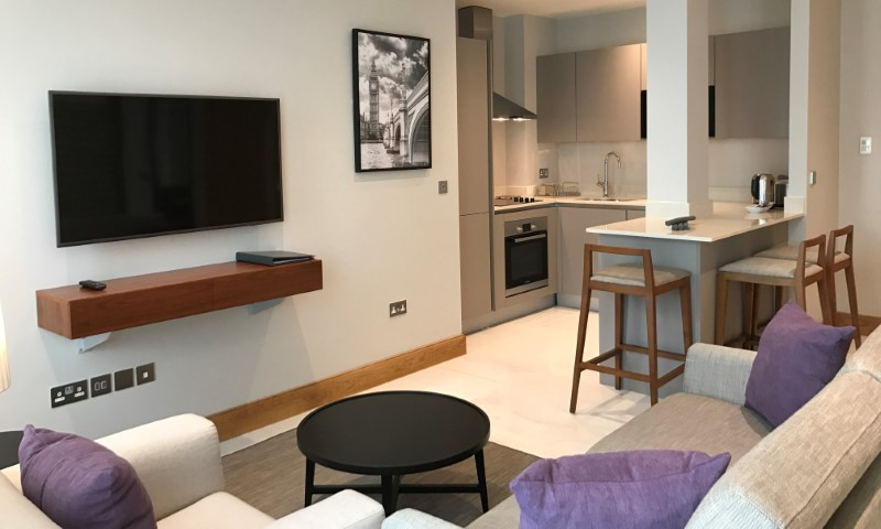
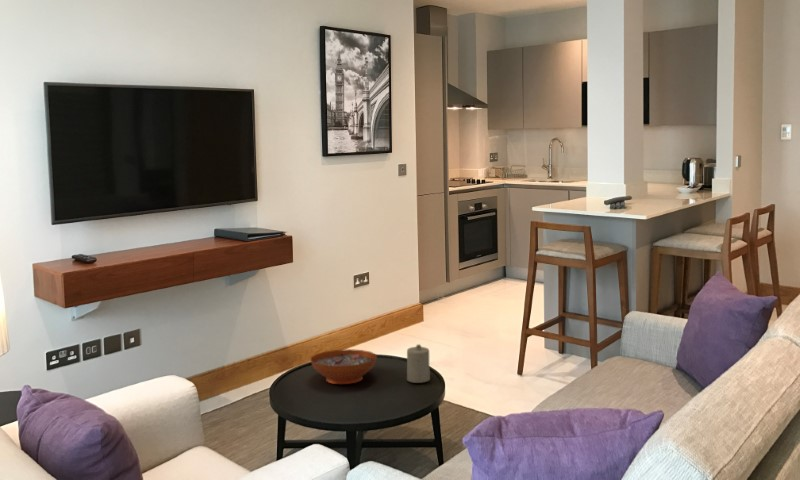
+ decorative bowl [310,348,378,385]
+ candle [406,343,431,384]
